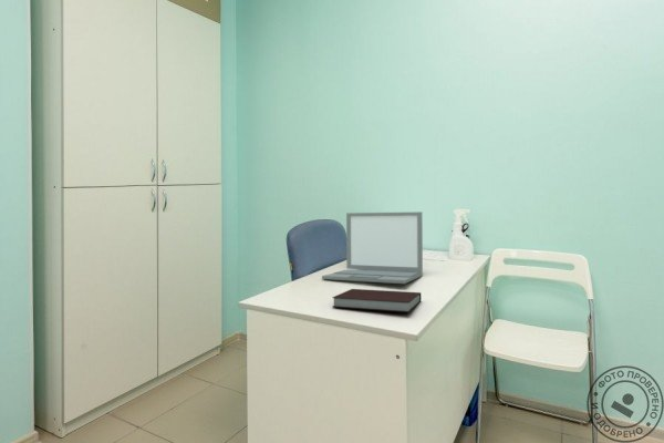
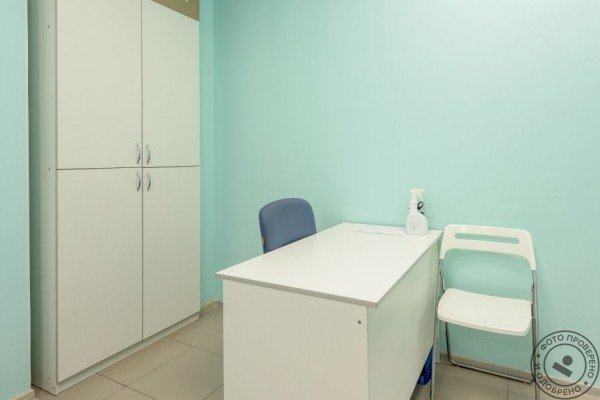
- notebook [331,288,423,313]
- laptop [321,210,424,285]
